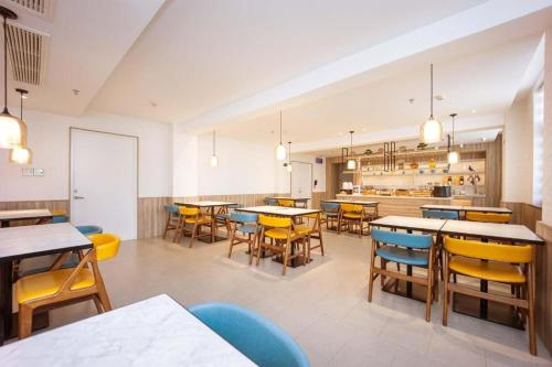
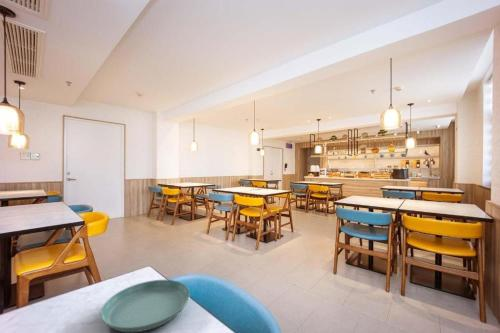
+ saucer [100,279,191,333]
